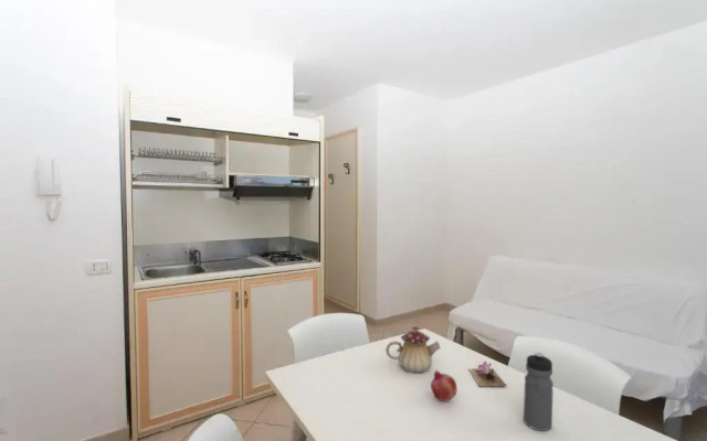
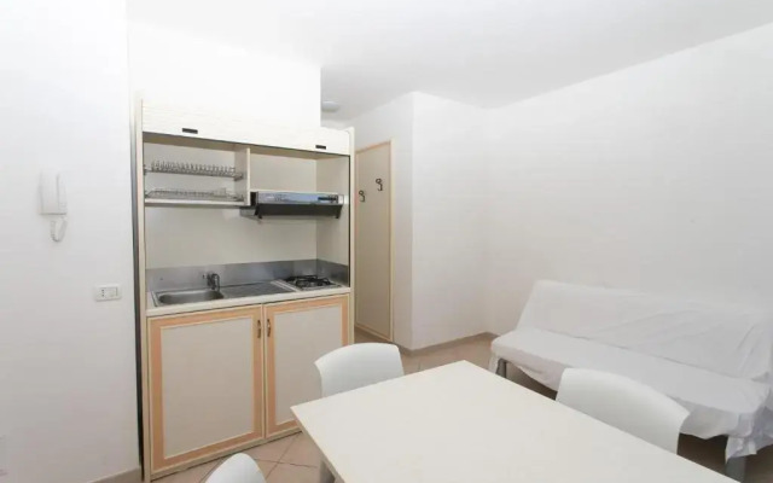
- water bottle [523,352,555,432]
- fruit [430,369,458,402]
- flower [467,361,507,387]
- teapot [384,325,442,374]
